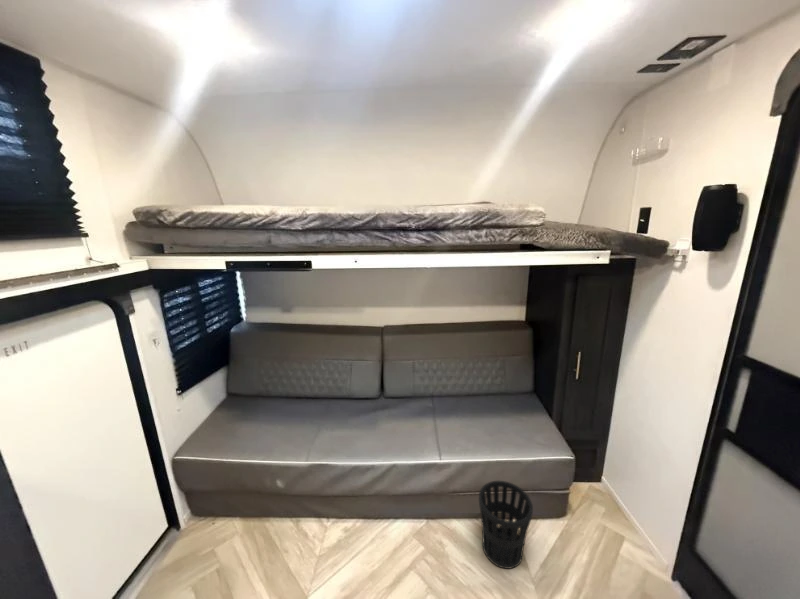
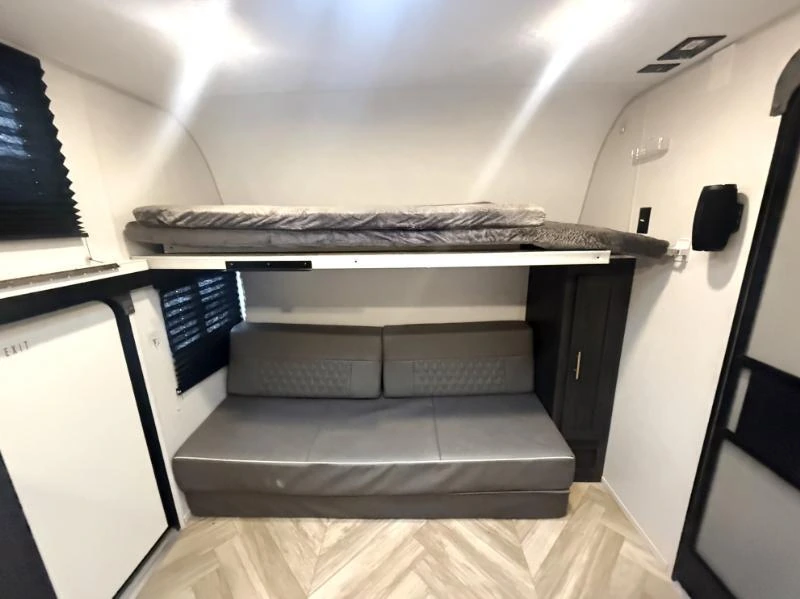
- wastebasket [478,480,534,570]
